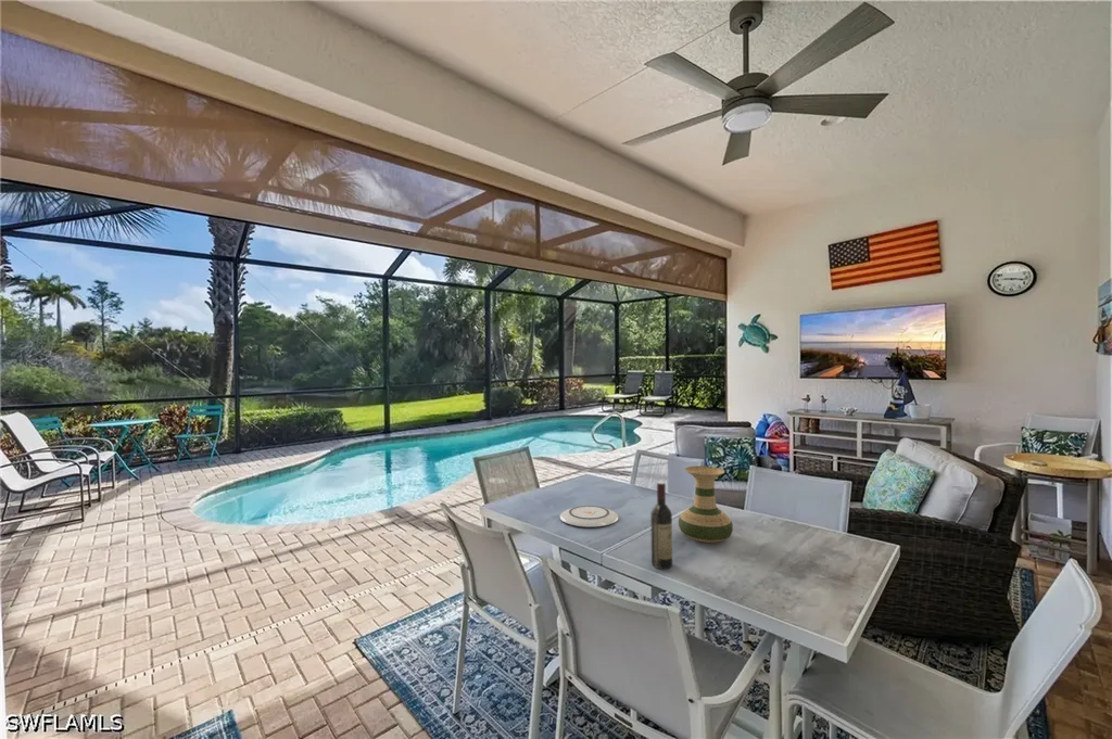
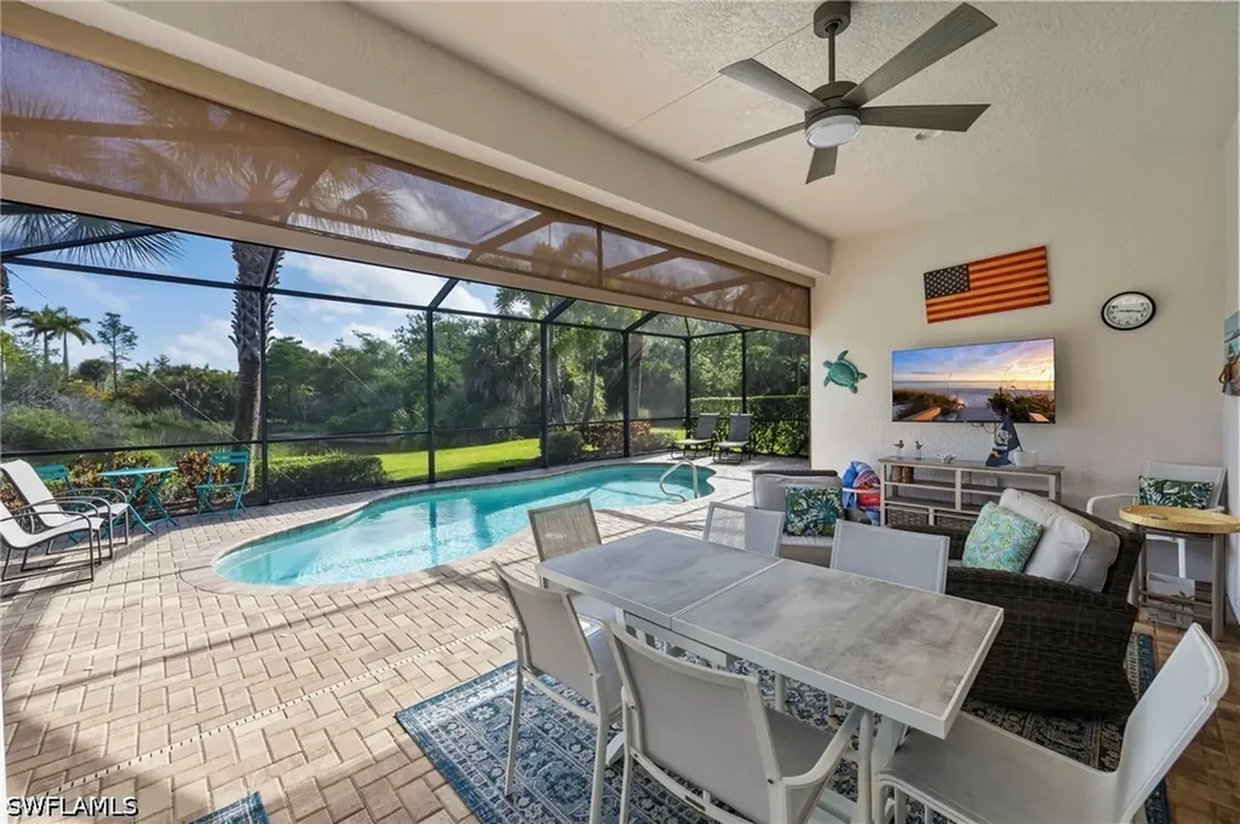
- wine bottle [649,481,673,570]
- plate [559,505,620,528]
- vase [678,466,734,544]
